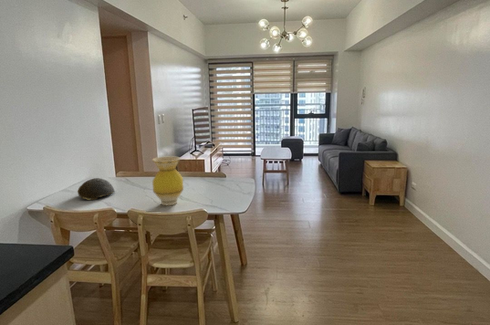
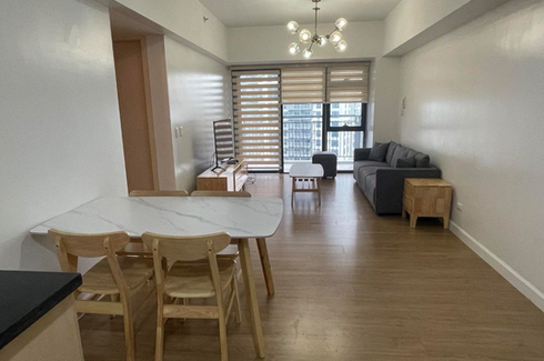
- decorative bowl [76,177,115,201]
- vase [151,155,184,207]
